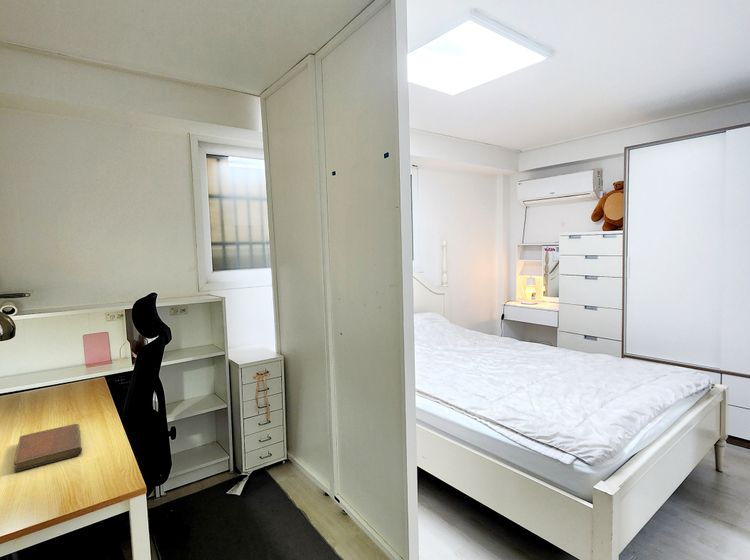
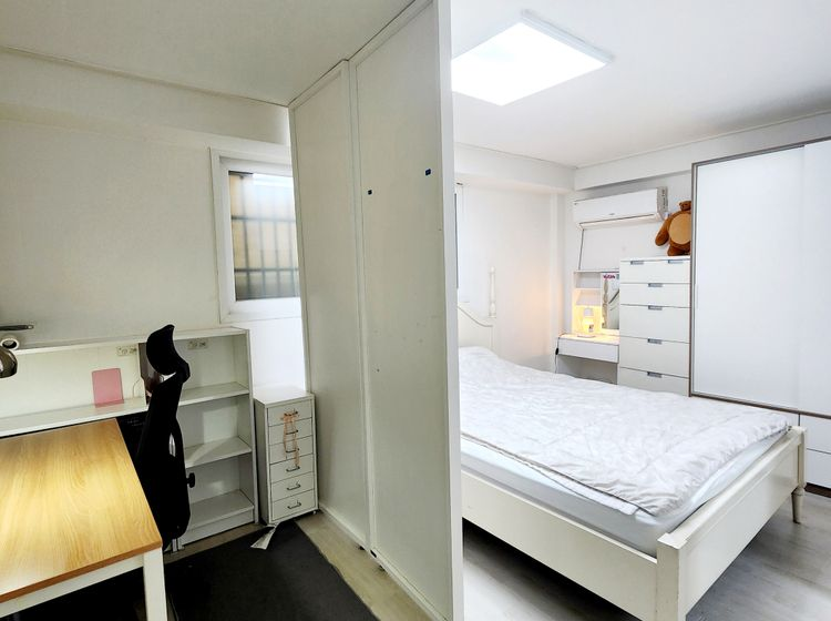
- notebook [13,423,83,473]
